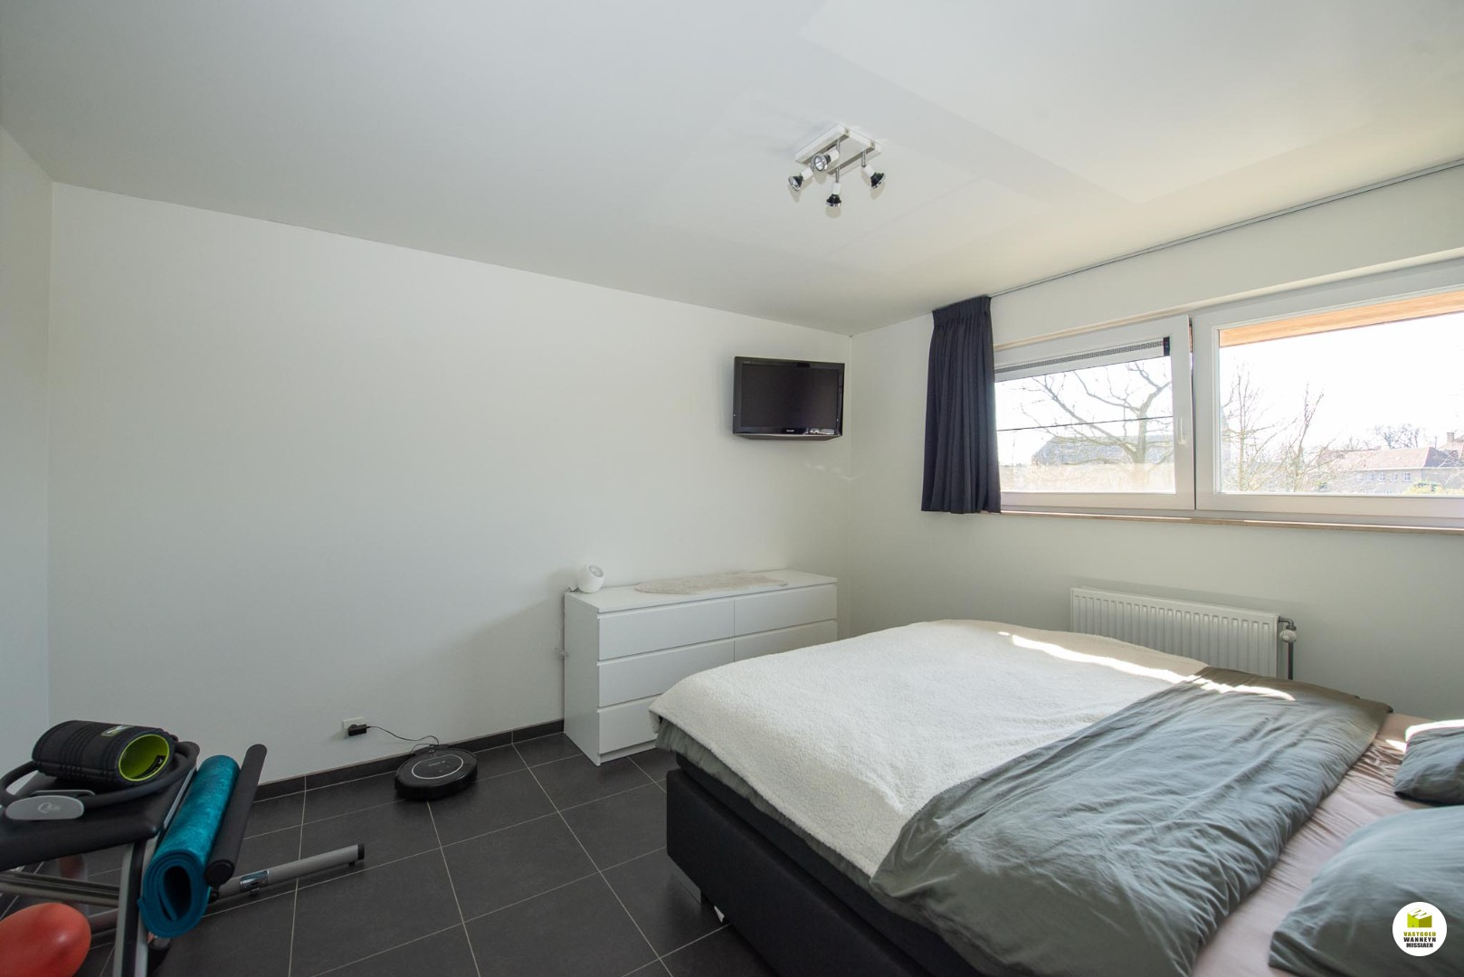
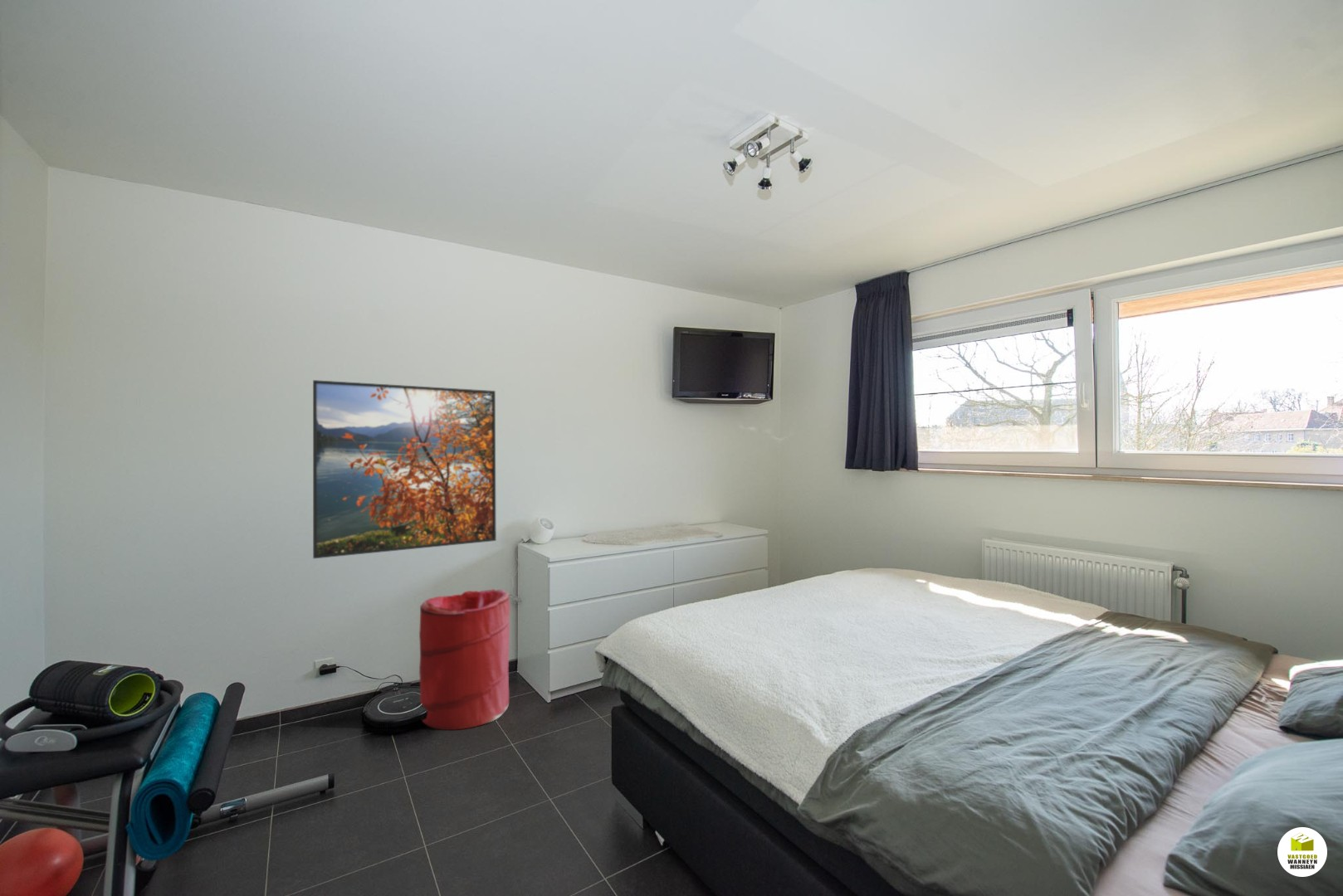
+ laundry hamper [418,588,511,731]
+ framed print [312,379,497,559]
